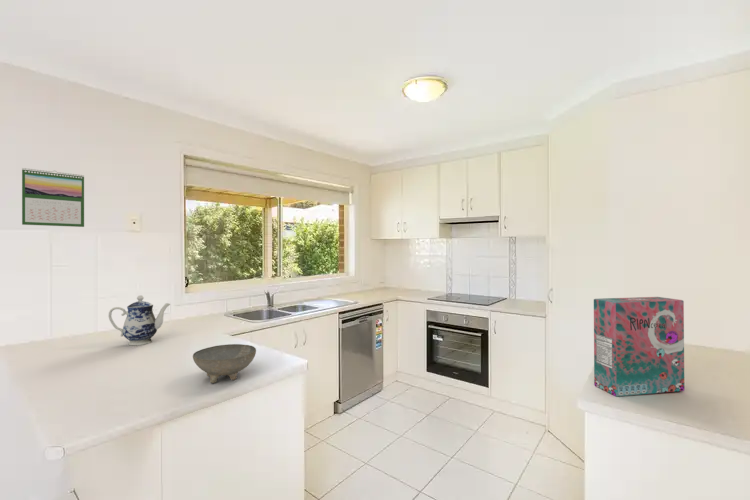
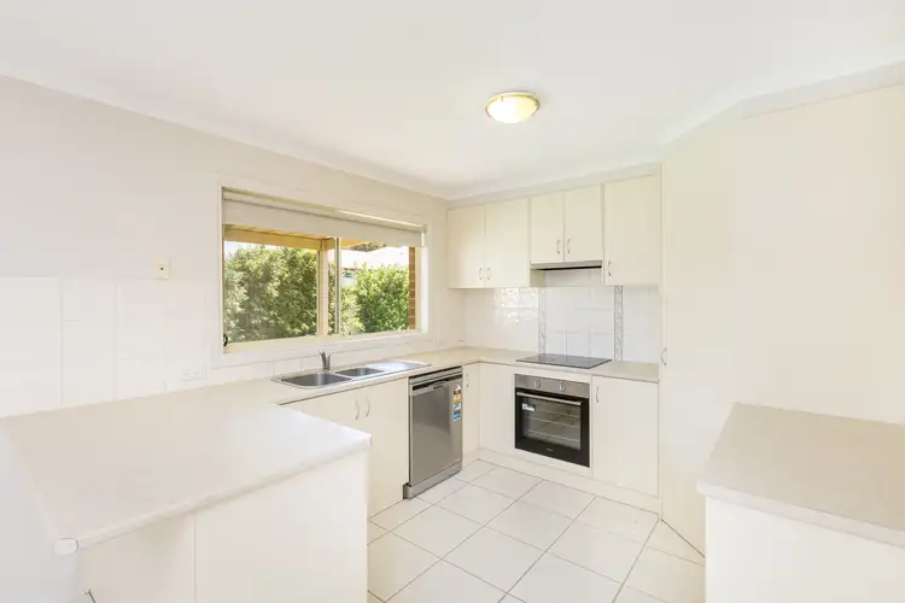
- cereal box [593,296,685,397]
- teapot [108,294,171,346]
- calendar [21,167,85,228]
- bowl [192,343,257,384]
